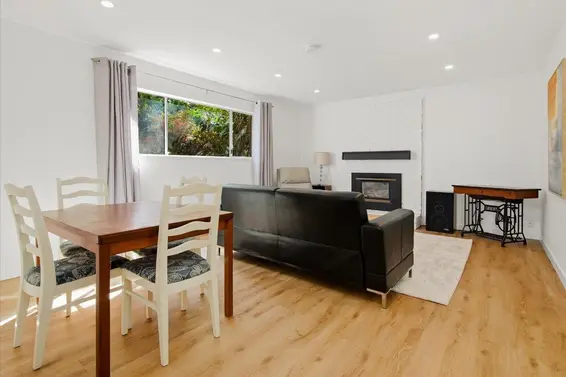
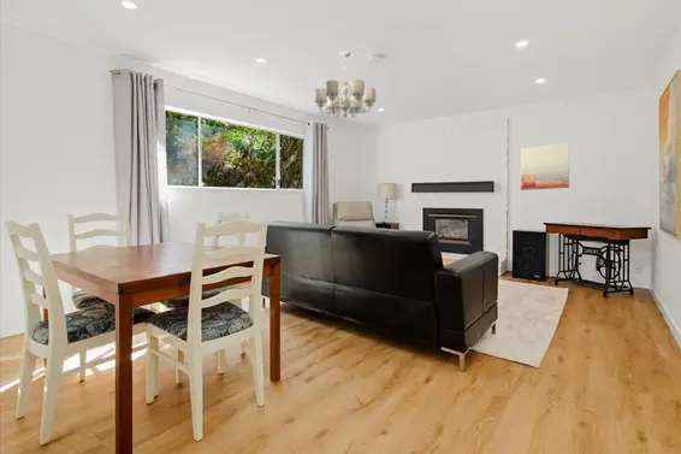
+ wall art [520,142,570,191]
+ chandelier [313,51,377,119]
